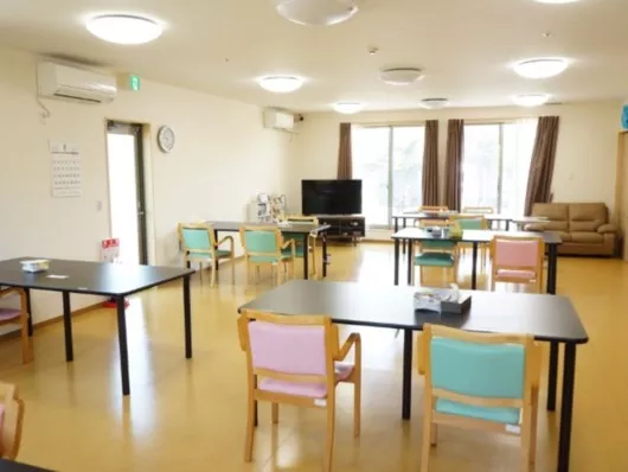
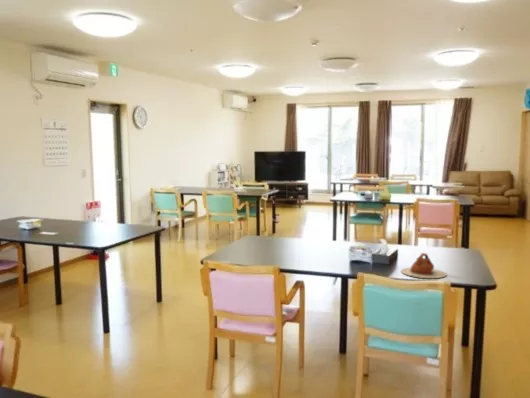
+ teapot [400,252,448,279]
